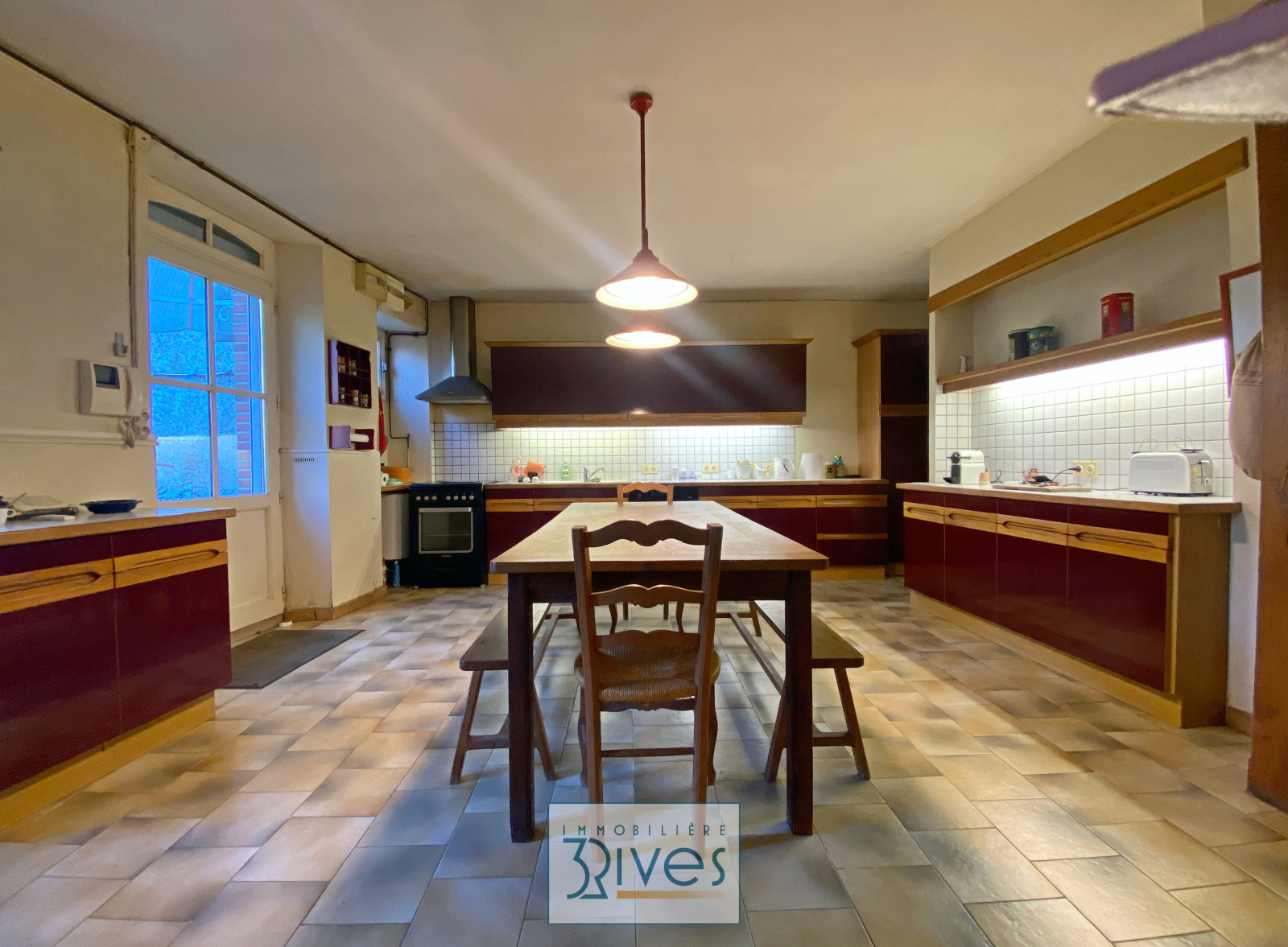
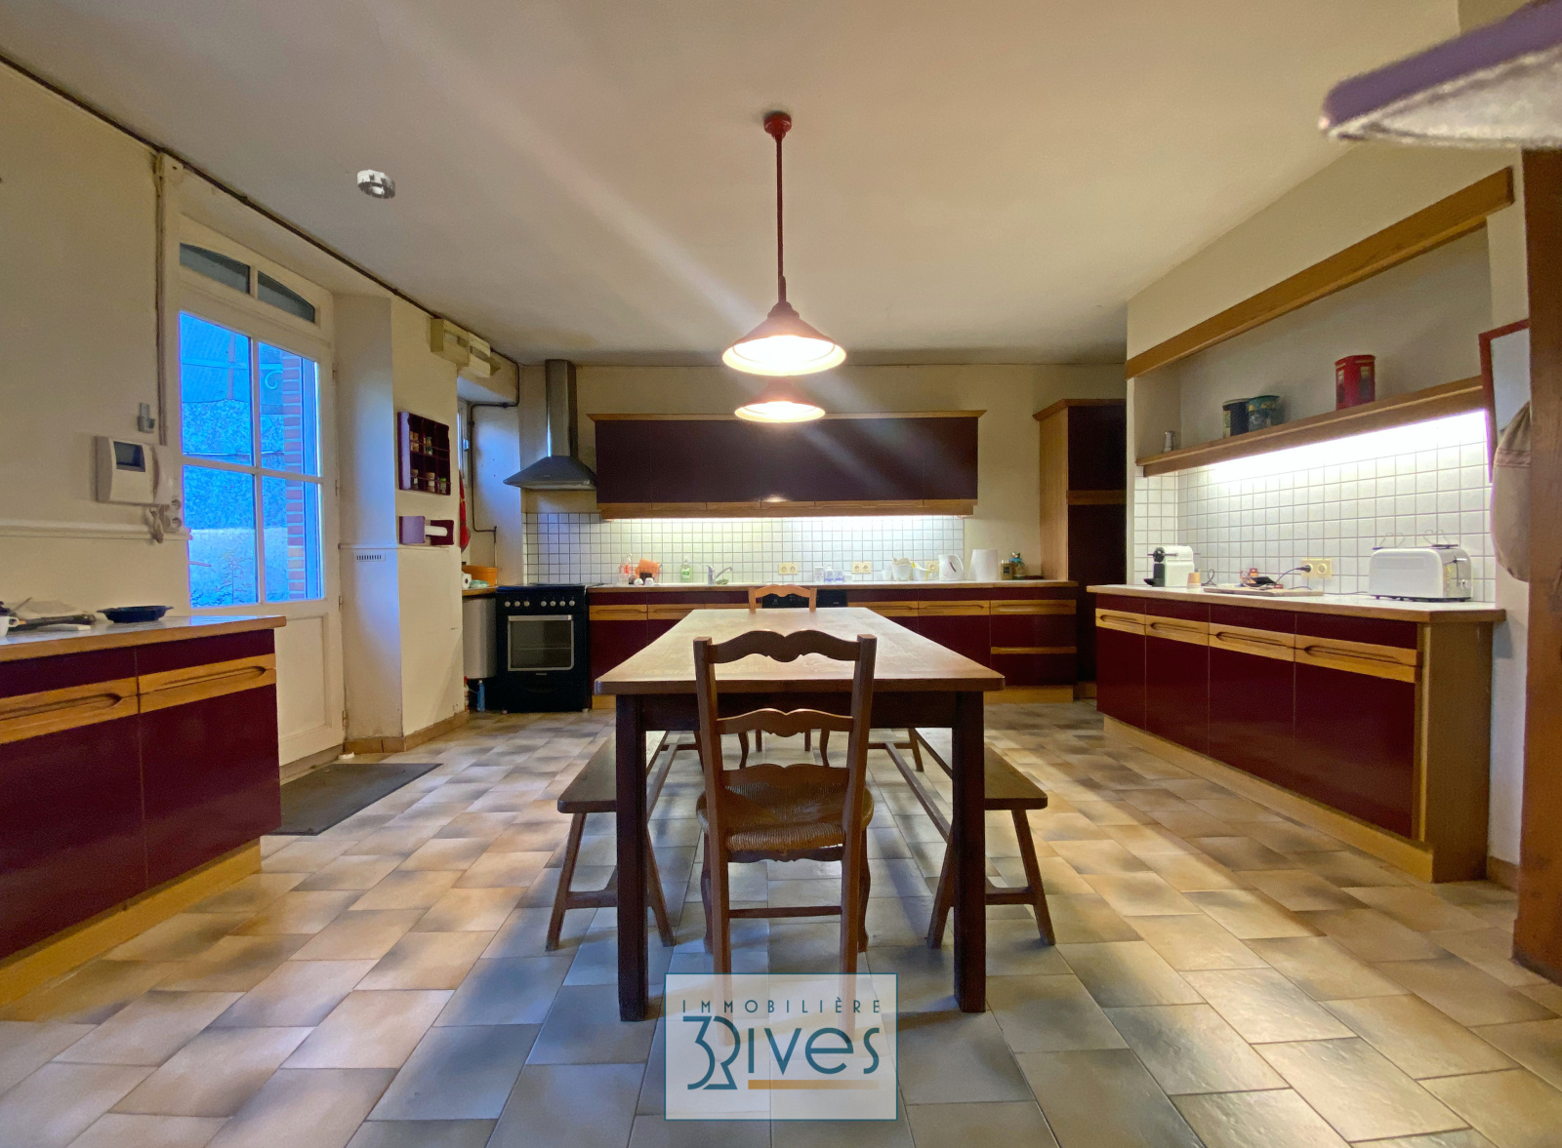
+ smoke detector [357,169,397,200]
